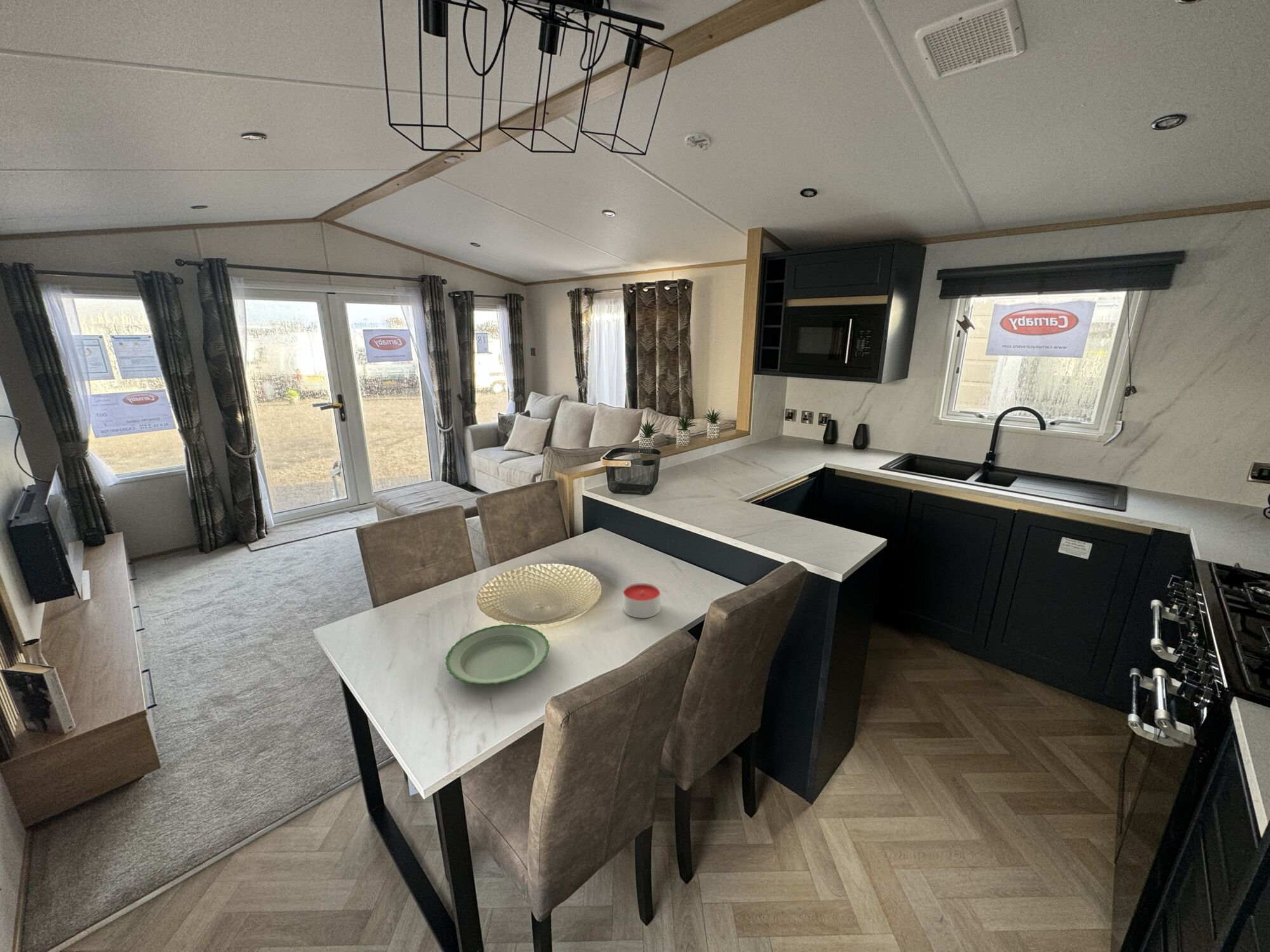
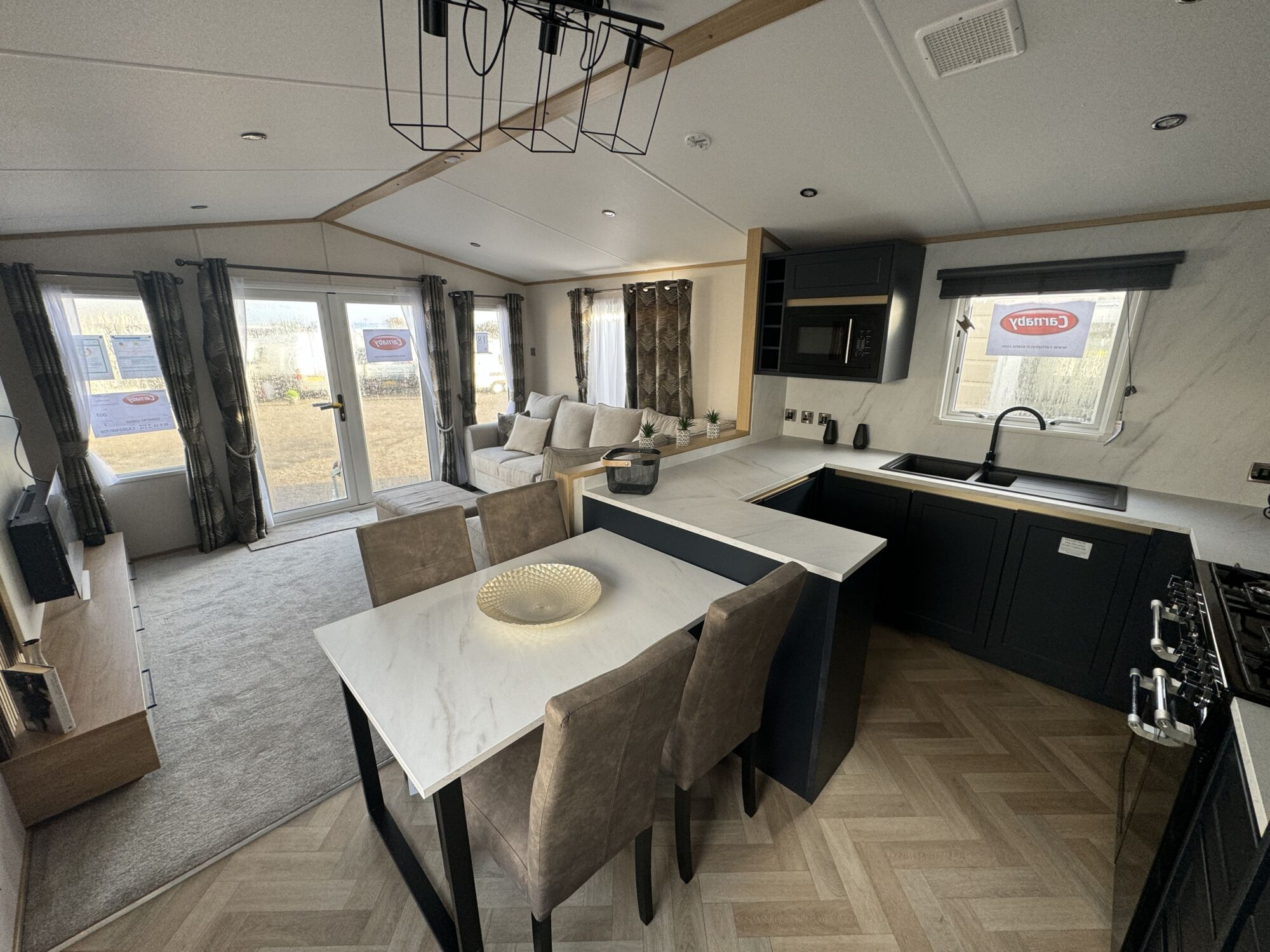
- plate [445,624,550,685]
- candle [622,583,661,619]
